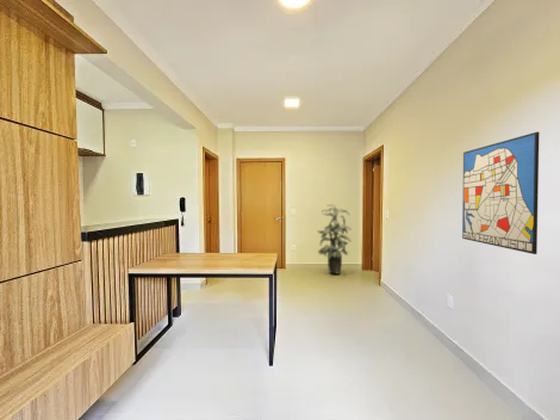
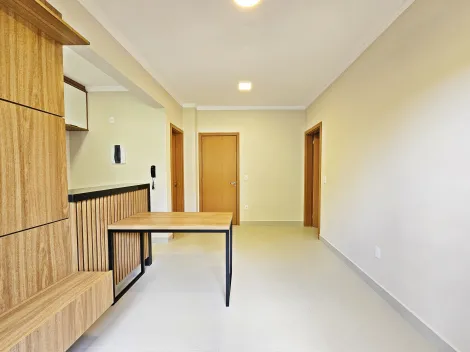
- indoor plant [317,203,353,276]
- wall art [461,131,541,255]
